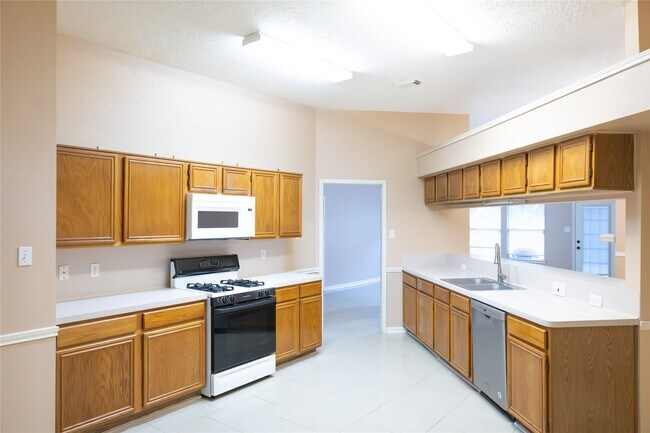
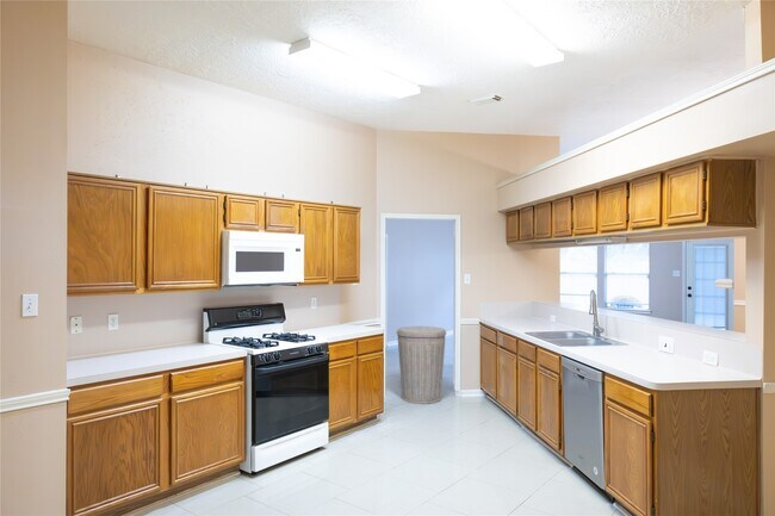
+ trash can [396,325,447,405]
